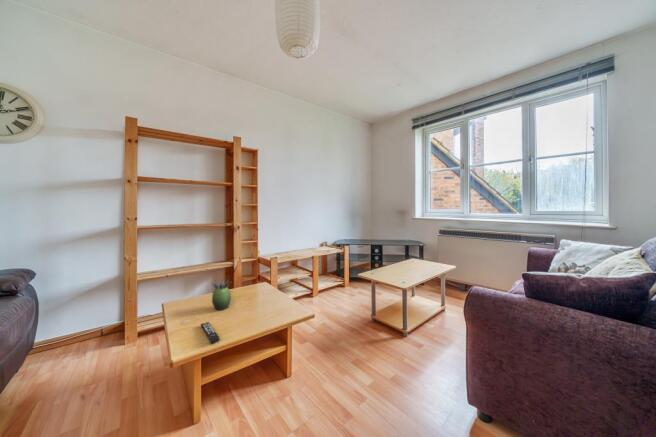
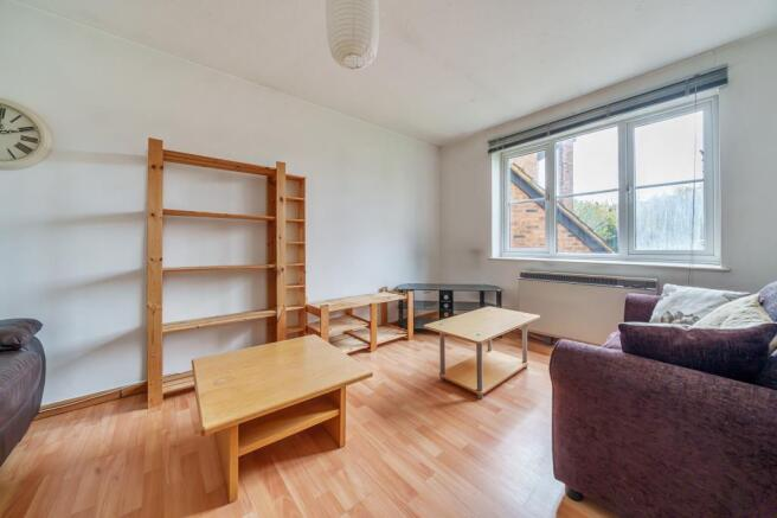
- remote control [200,321,220,344]
- succulent plant [210,278,233,311]
